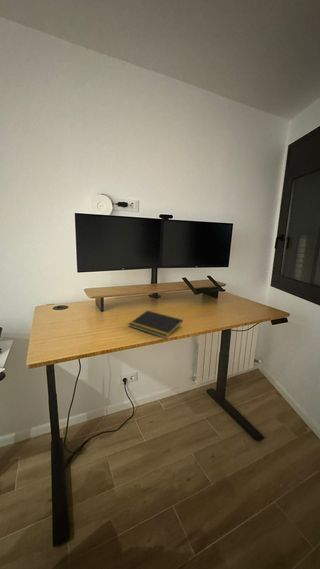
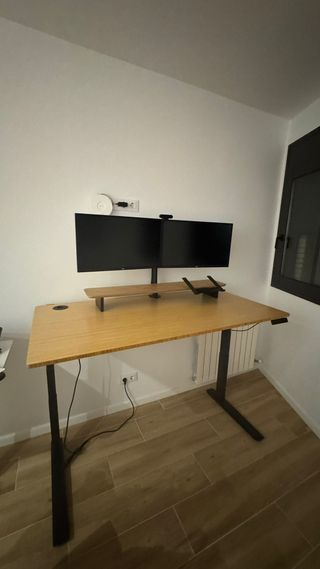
- notepad [128,310,184,339]
